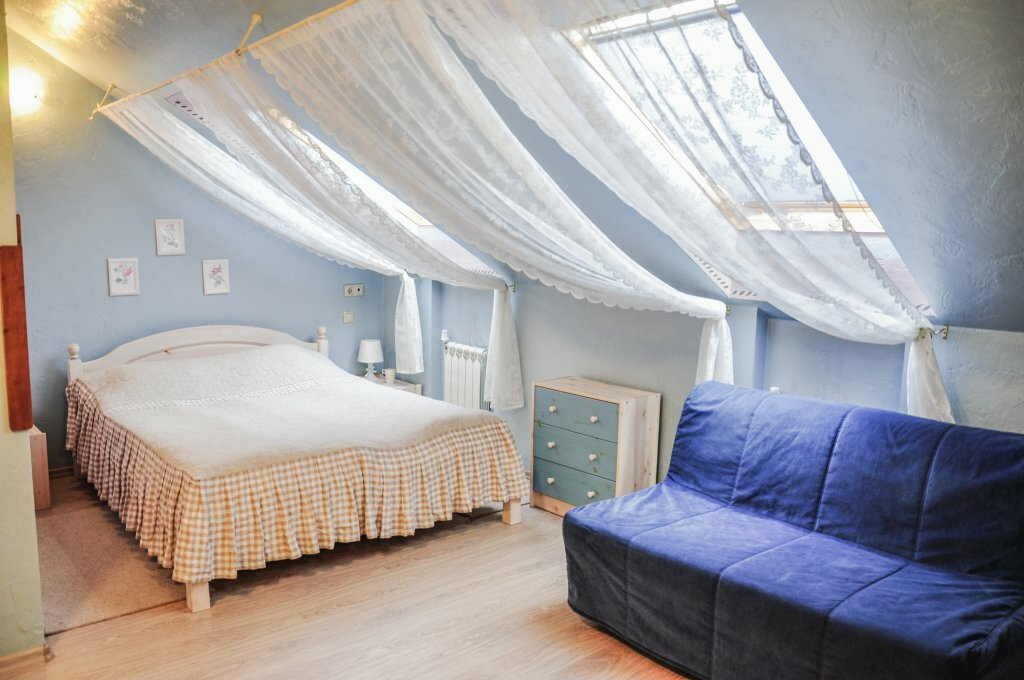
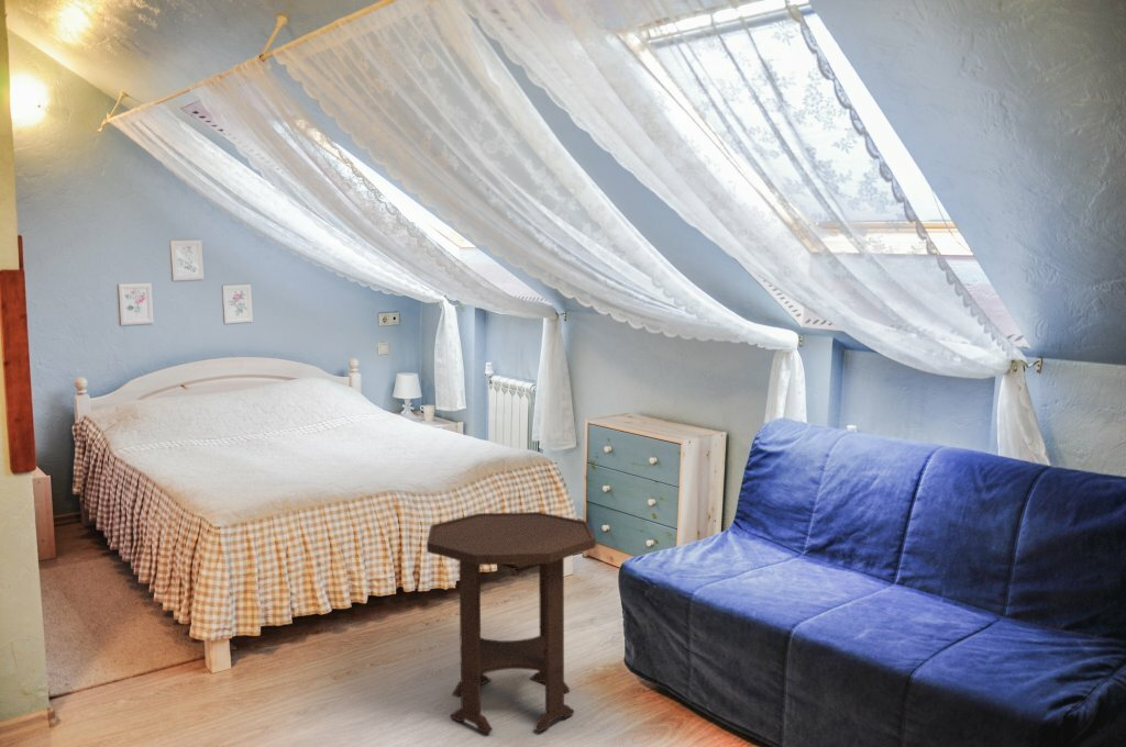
+ side table [426,511,596,735]
